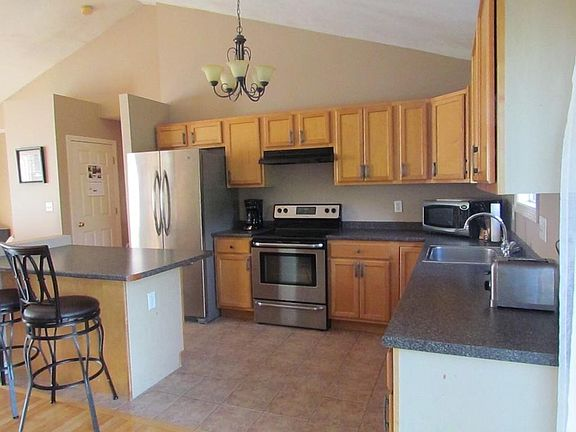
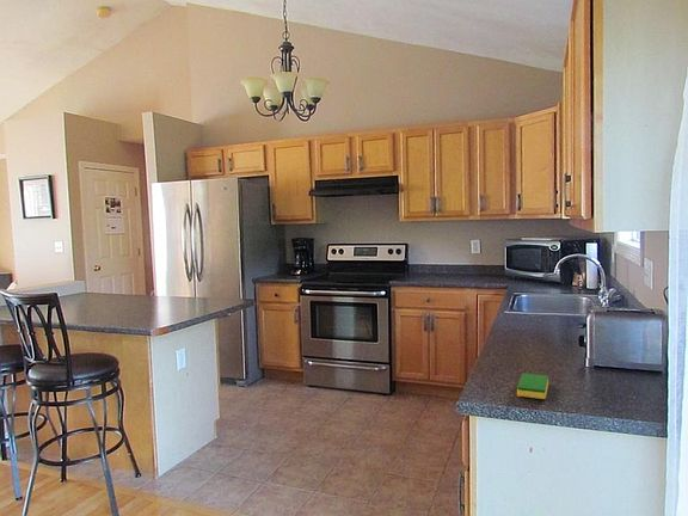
+ dish sponge [516,373,549,400]
